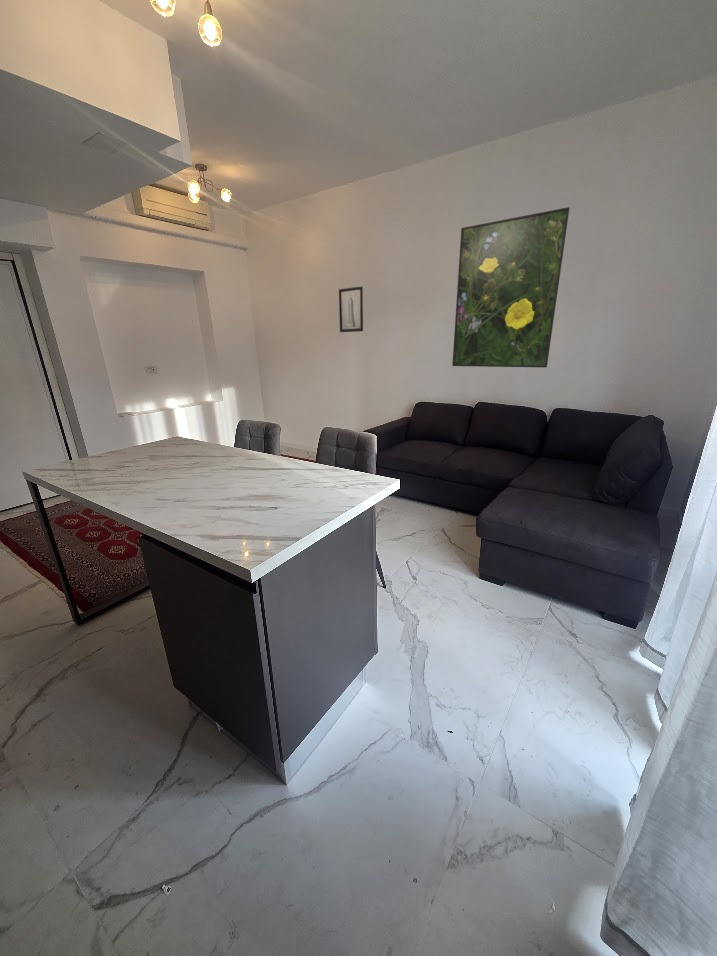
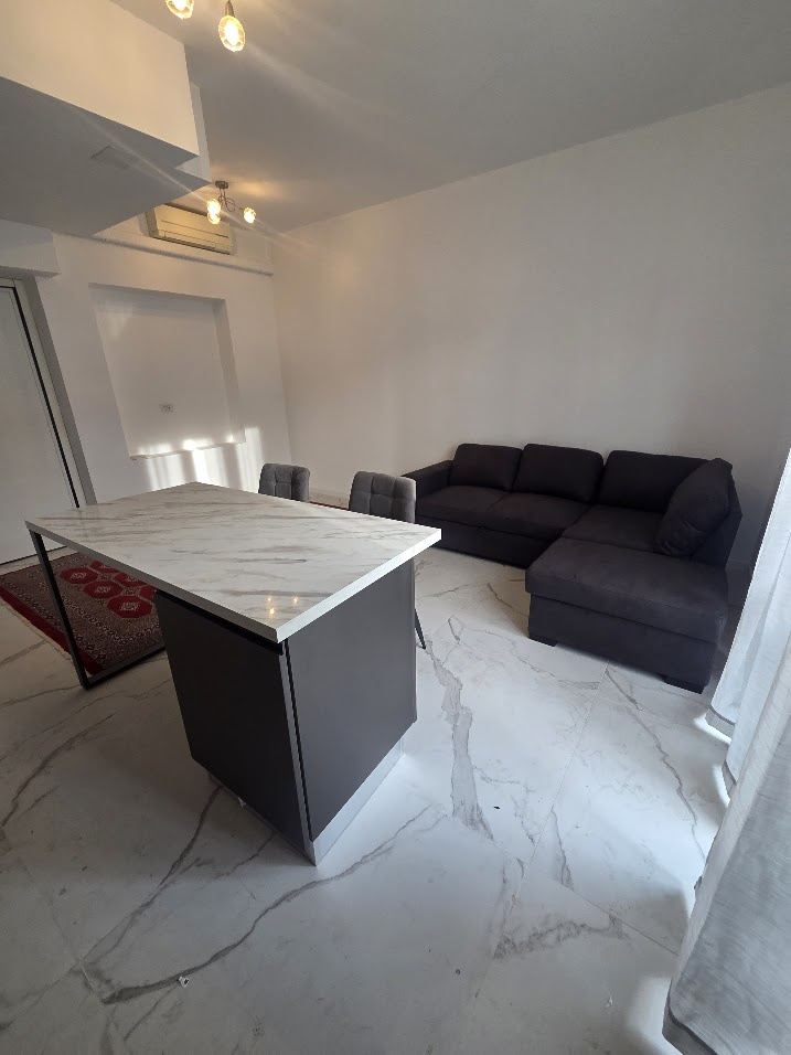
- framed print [451,206,571,368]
- wall art [338,286,364,333]
